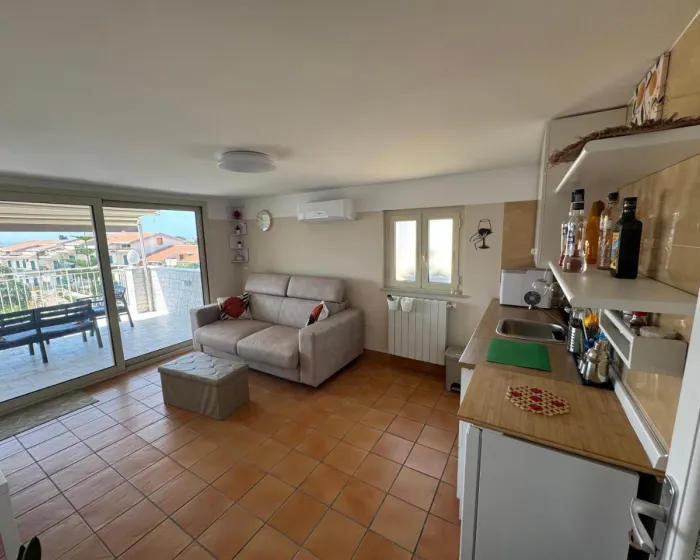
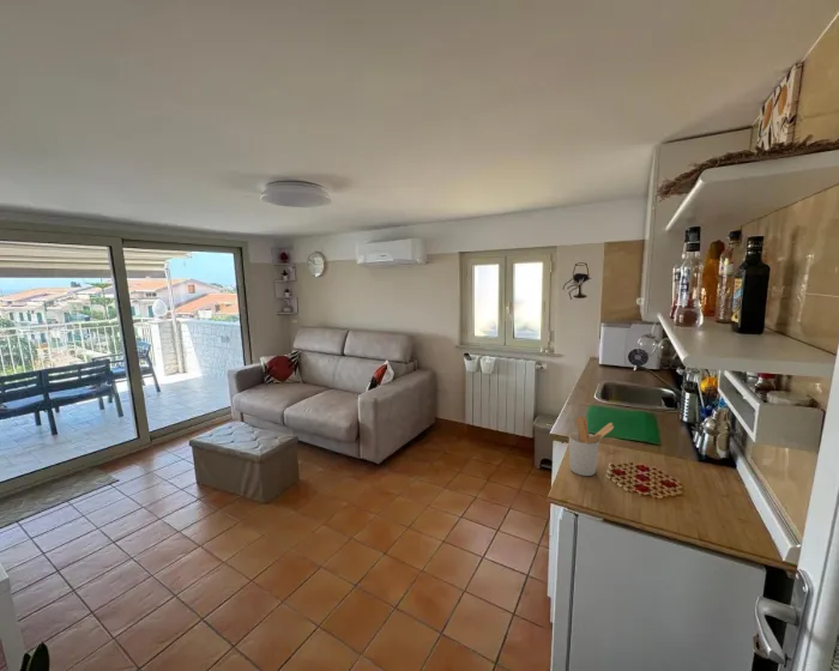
+ utensil holder [568,415,615,477]
